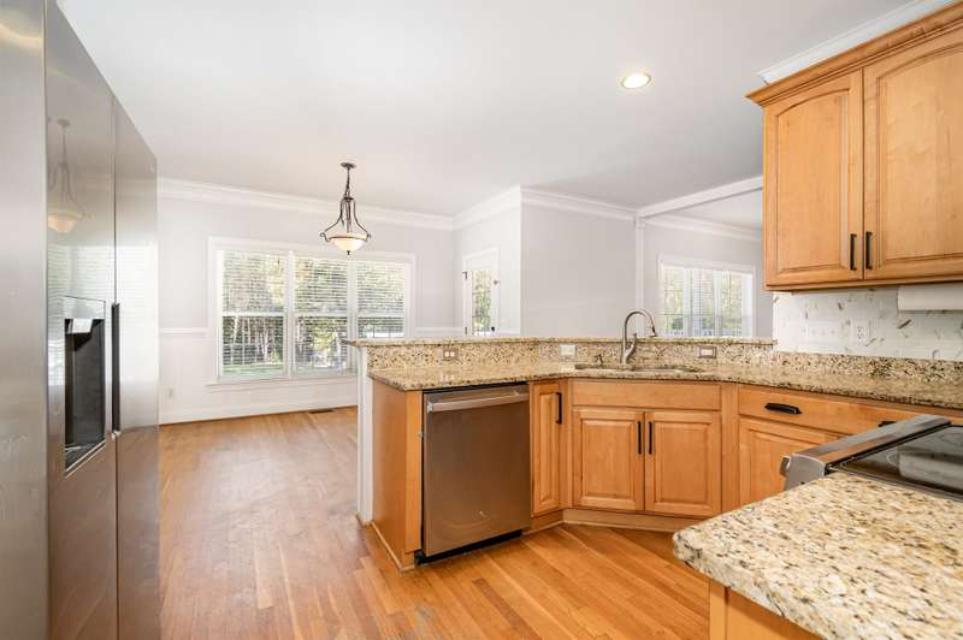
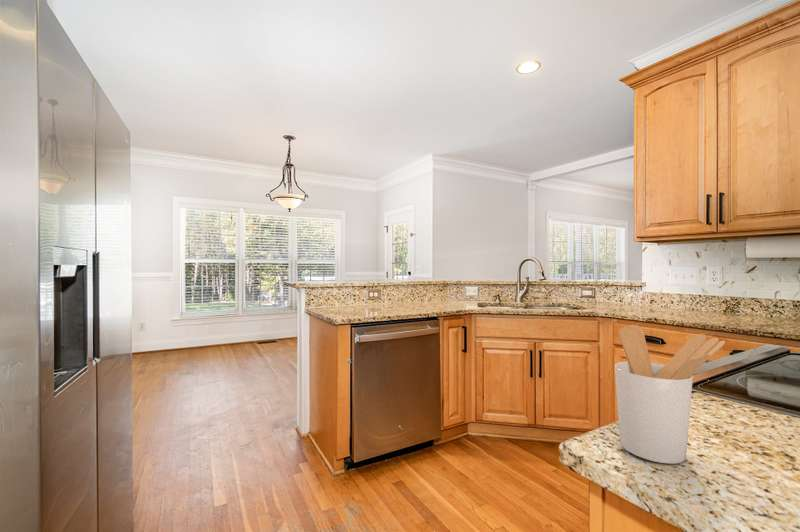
+ utensil holder [614,324,726,465]
